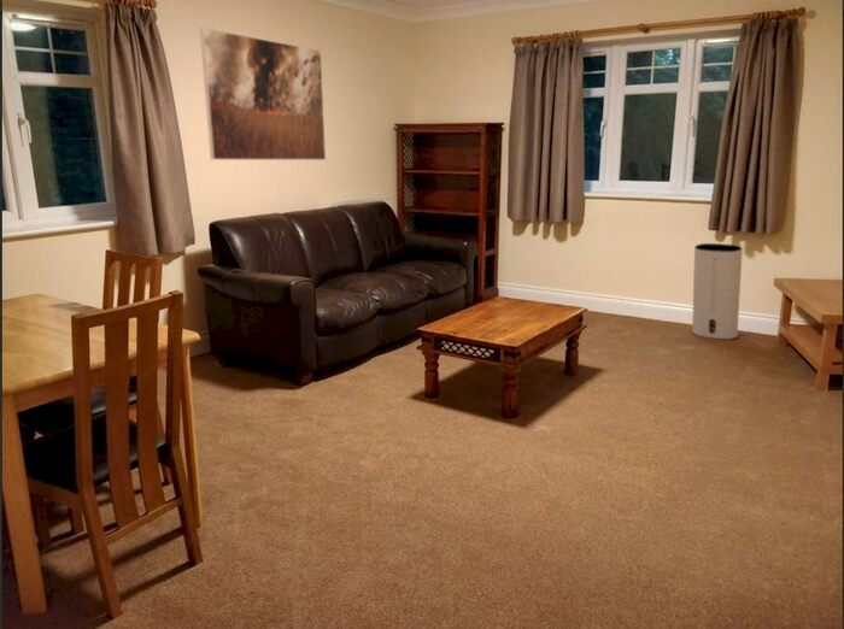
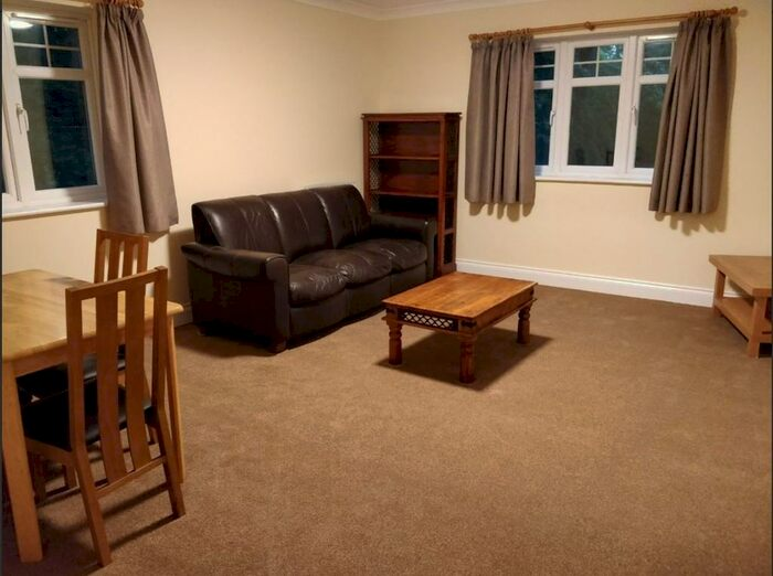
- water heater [691,242,744,340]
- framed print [199,27,327,161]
